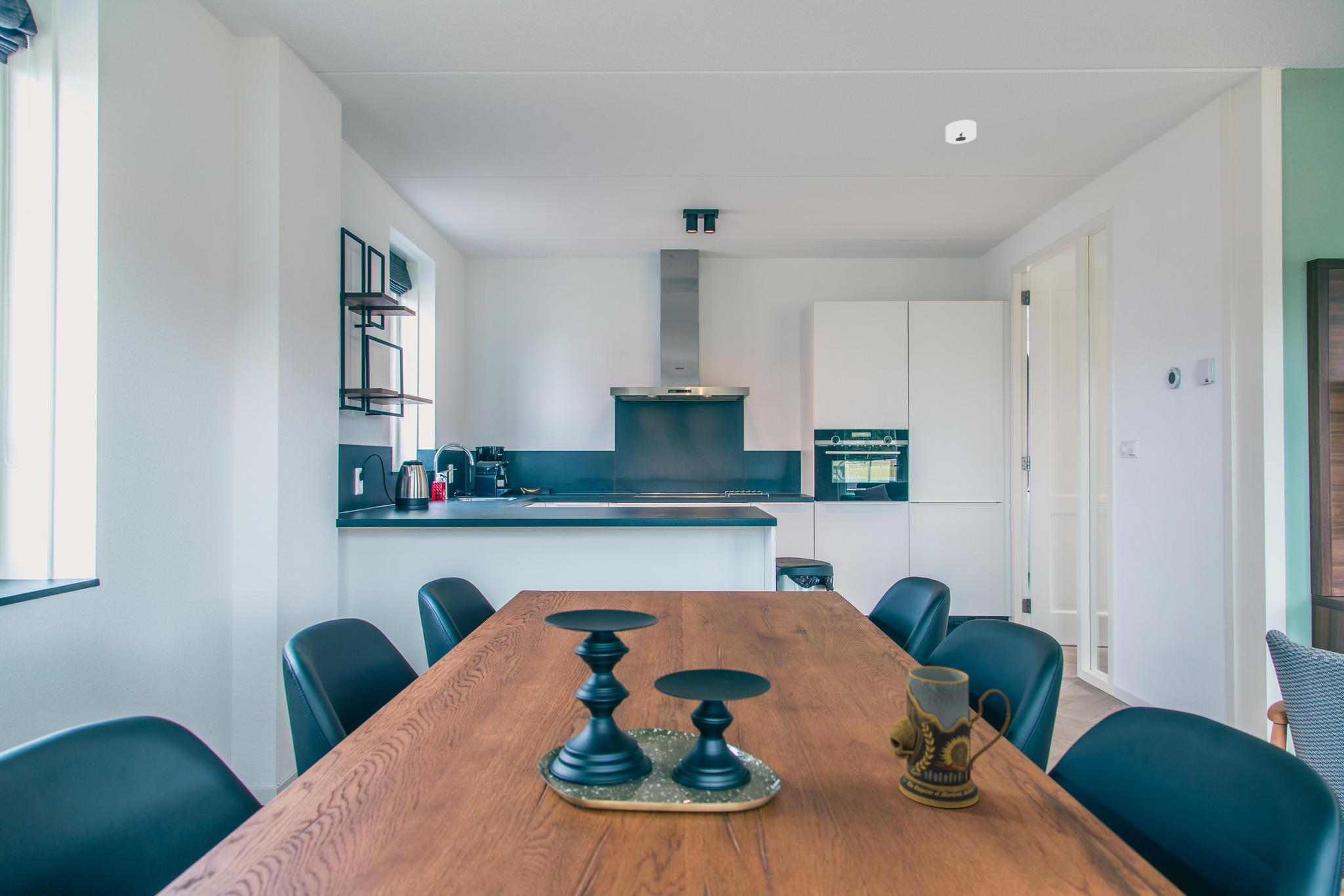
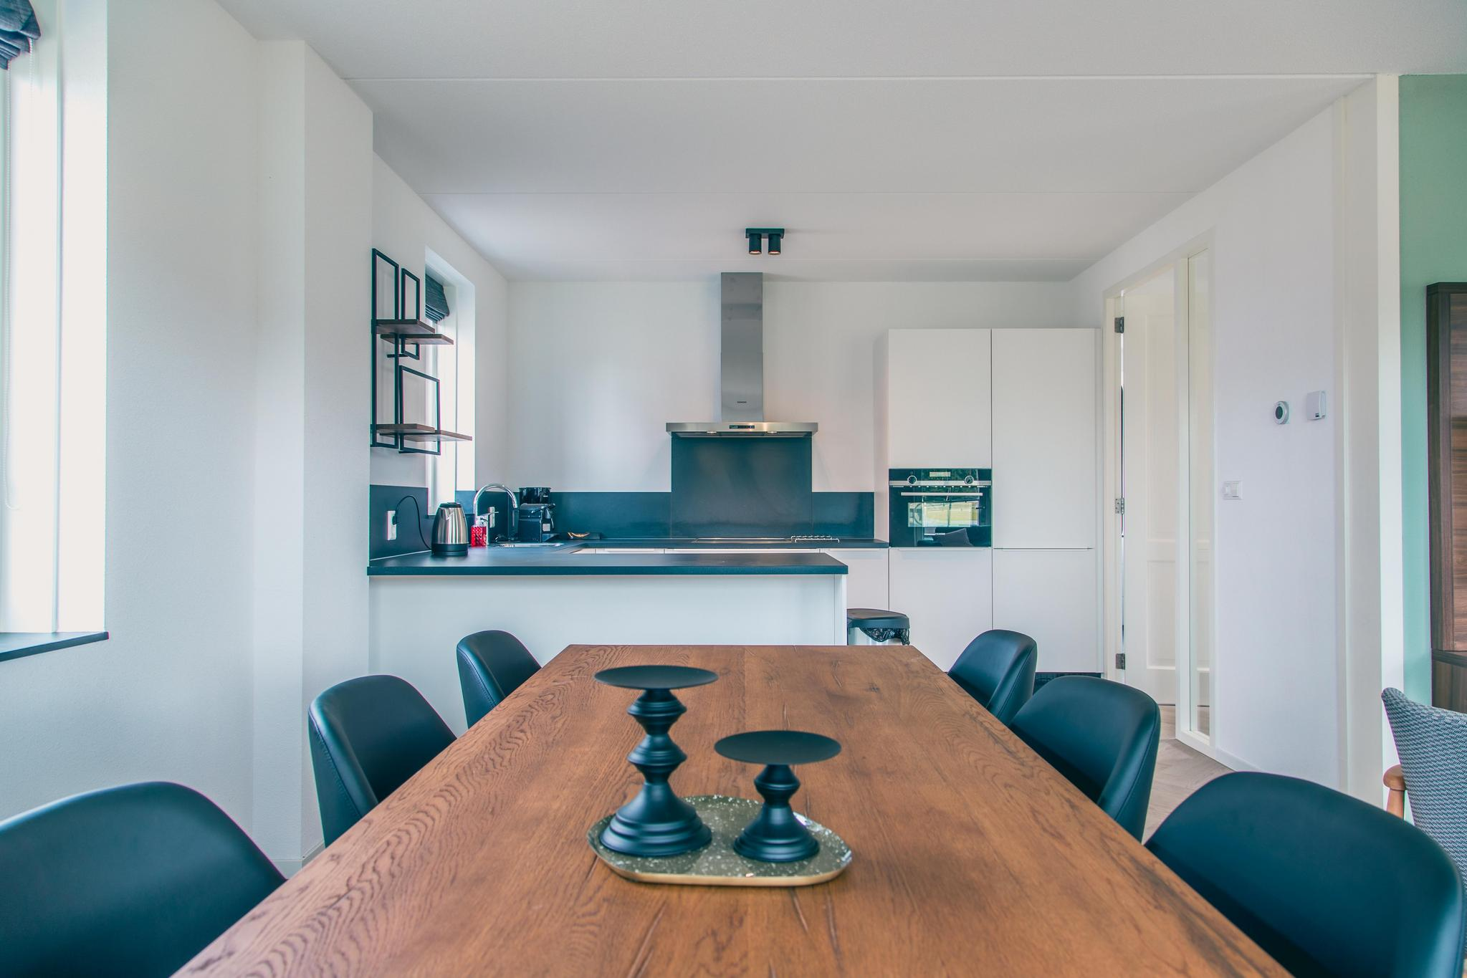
- smoke detector [945,119,977,144]
- mug [888,666,1011,809]
